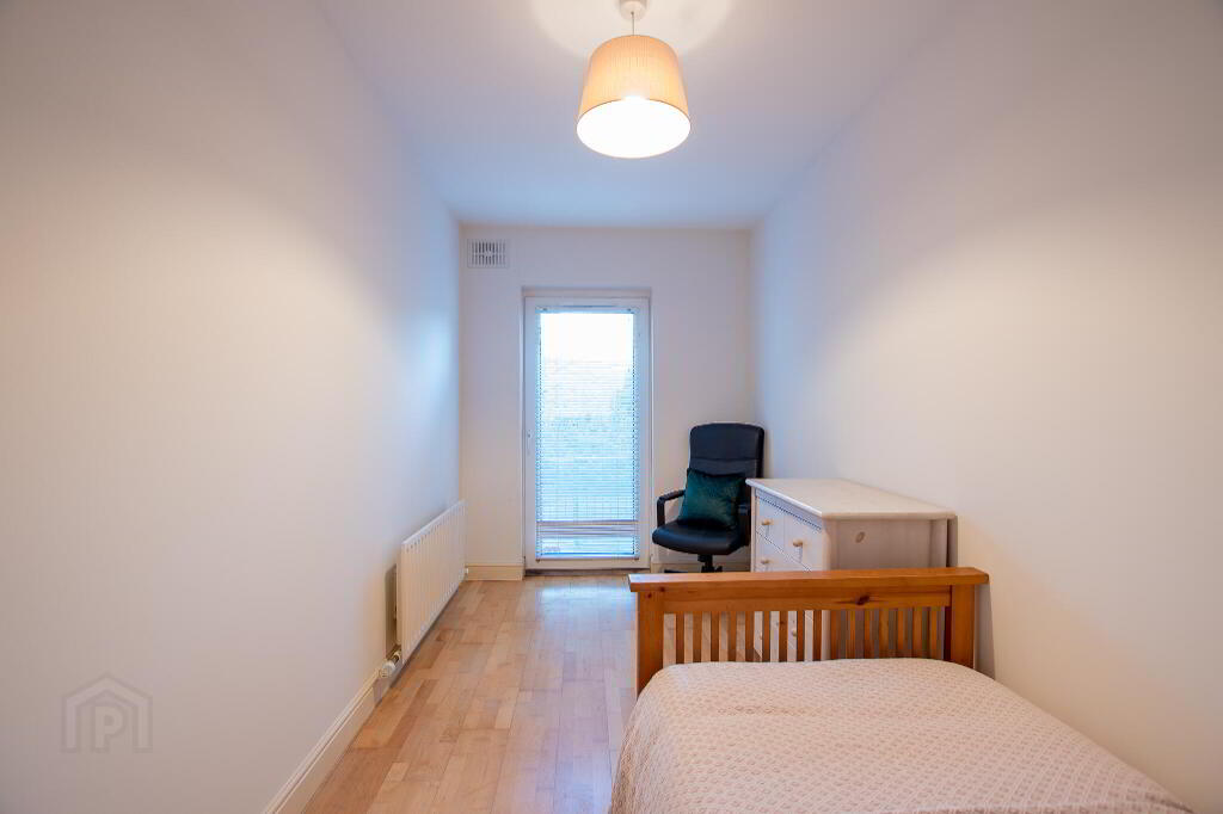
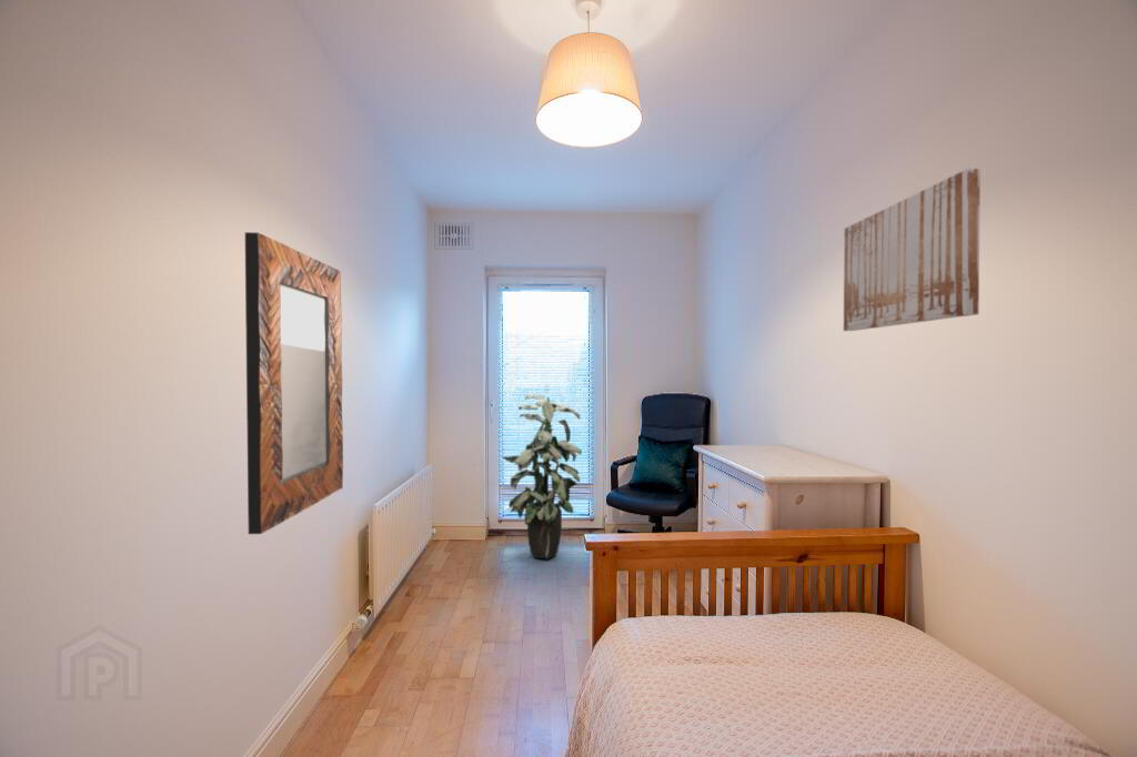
+ indoor plant [501,393,583,559]
+ home mirror [244,231,344,535]
+ wall art [843,168,982,332]
